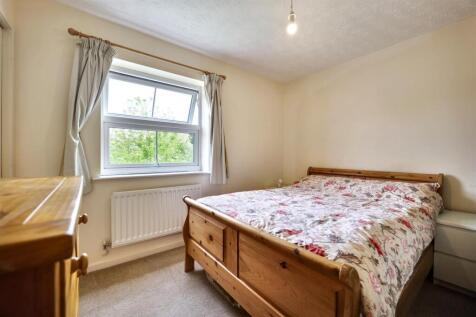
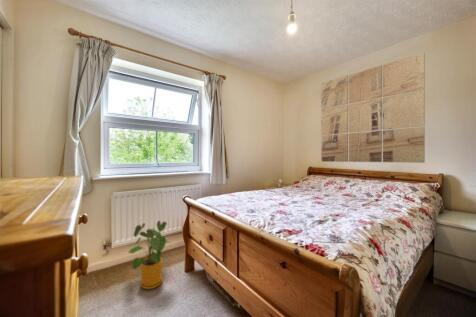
+ house plant [127,220,173,290]
+ wall art [320,52,426,164]
